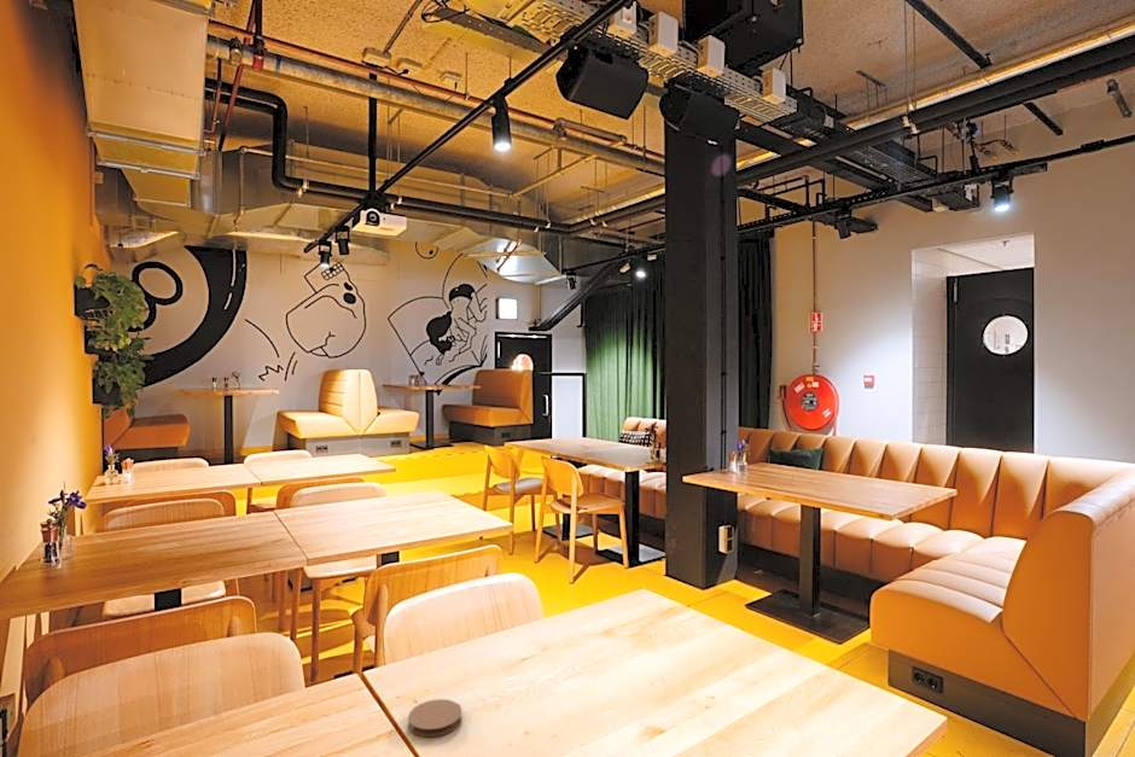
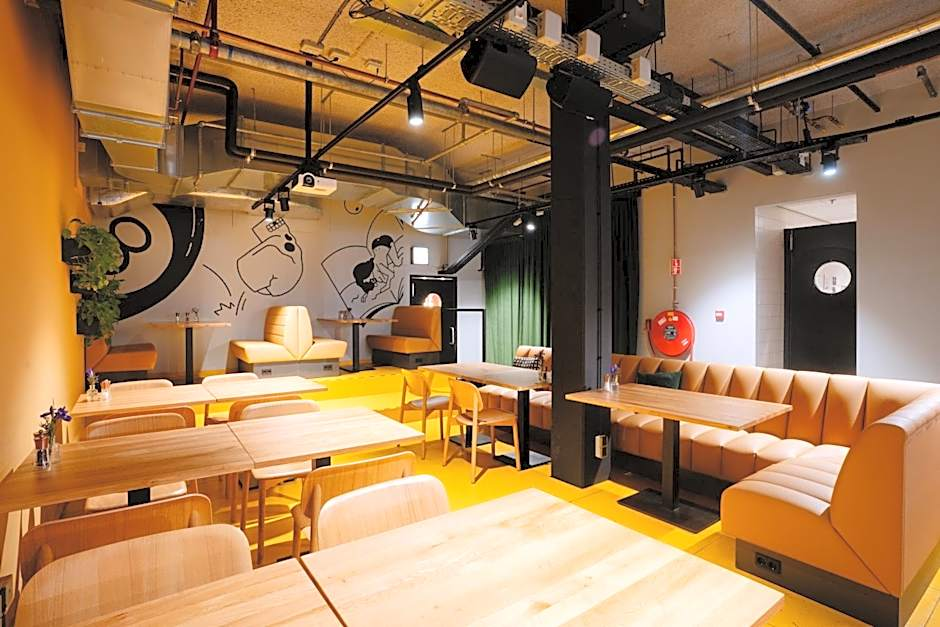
- coaster [407,698,462,738]
